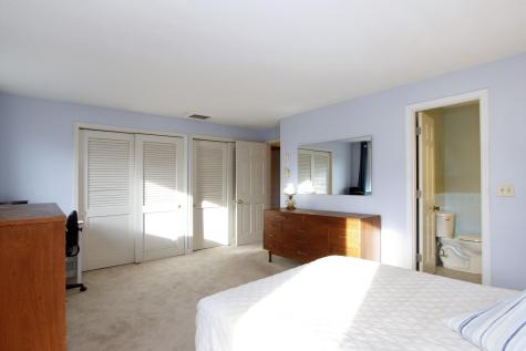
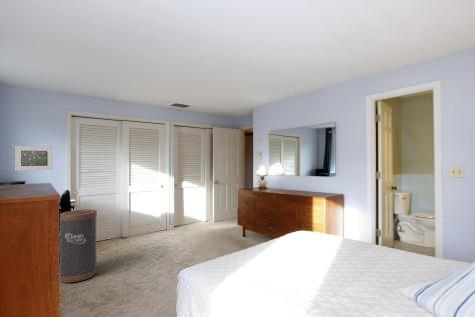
+ trash can [59,209,98,283]
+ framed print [14,145,54,172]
